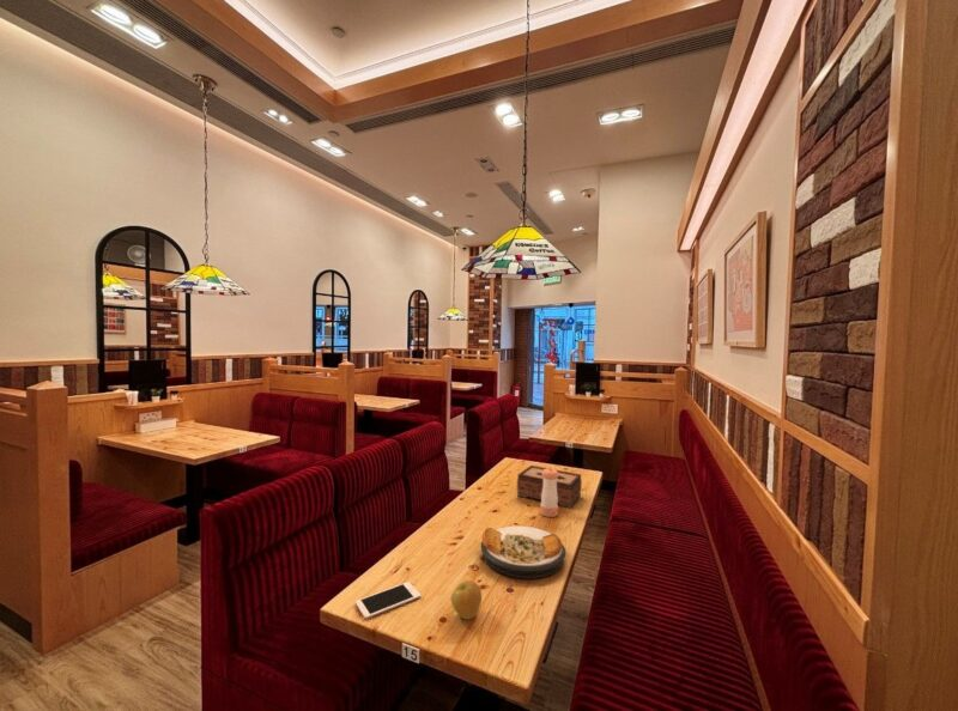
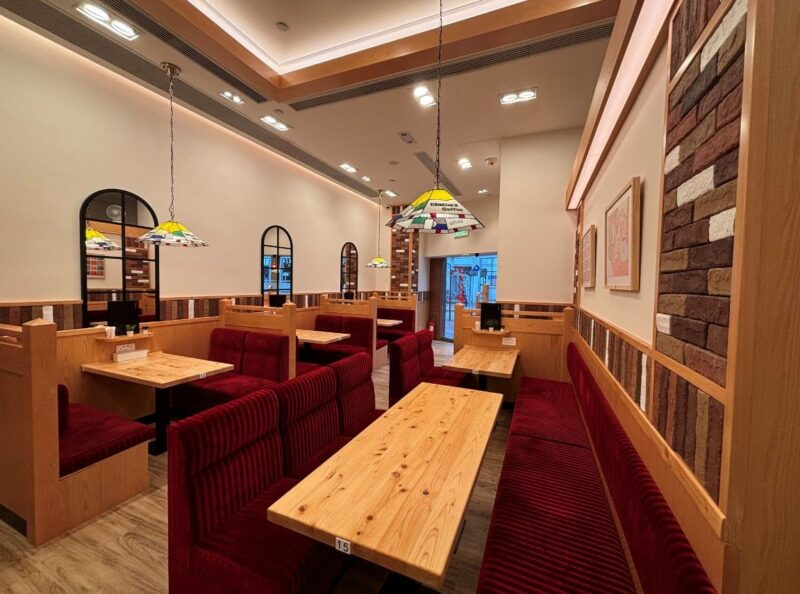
- apple [450,579,483,620]
- tissue box [516,464,583,509]
- cell phone [354,581,422,620]
- pepper shaker [539,467,559,518]
- plate [480,525,568,579]
